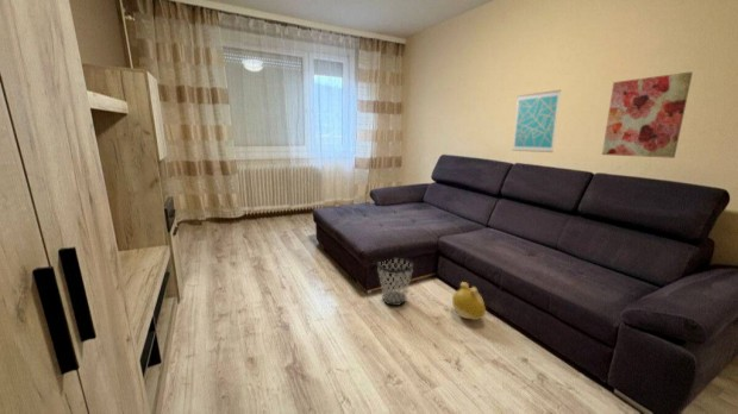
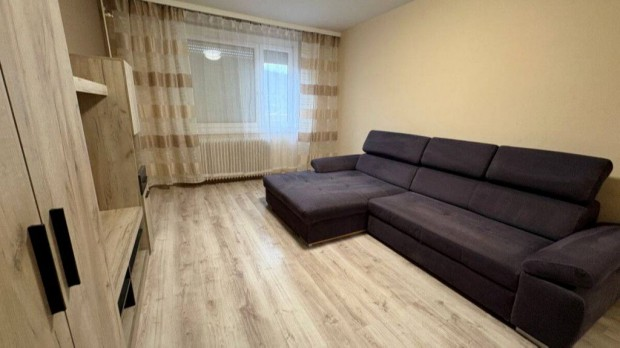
- wall art [601,71,694,159]
- wastebasket [375,255,415,307]
- plush toy [451,281,487,321]
- wall art [511,89,562,153]
